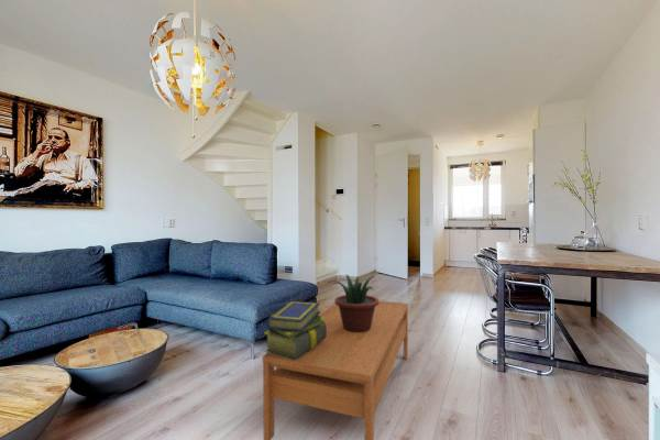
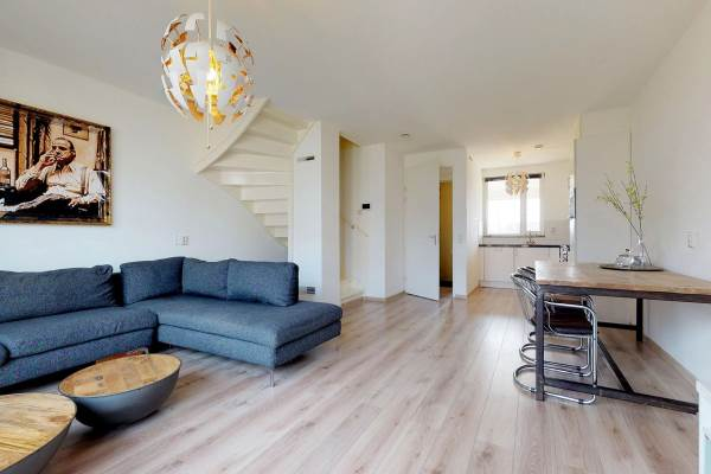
- coffee table [262,300,409,440]
- potted plant [328,274,380,332]
- stack of books [264,300,327,360]
